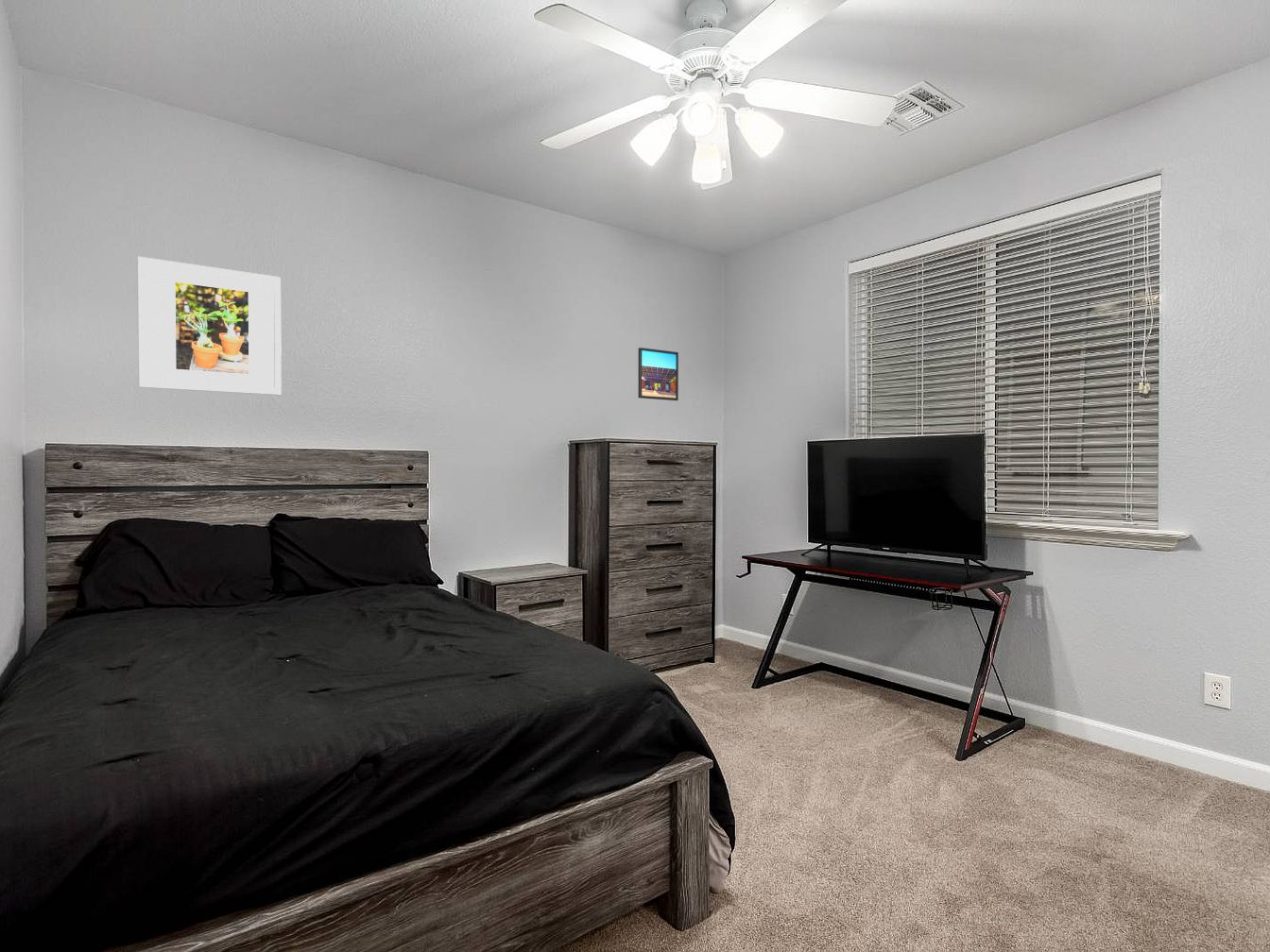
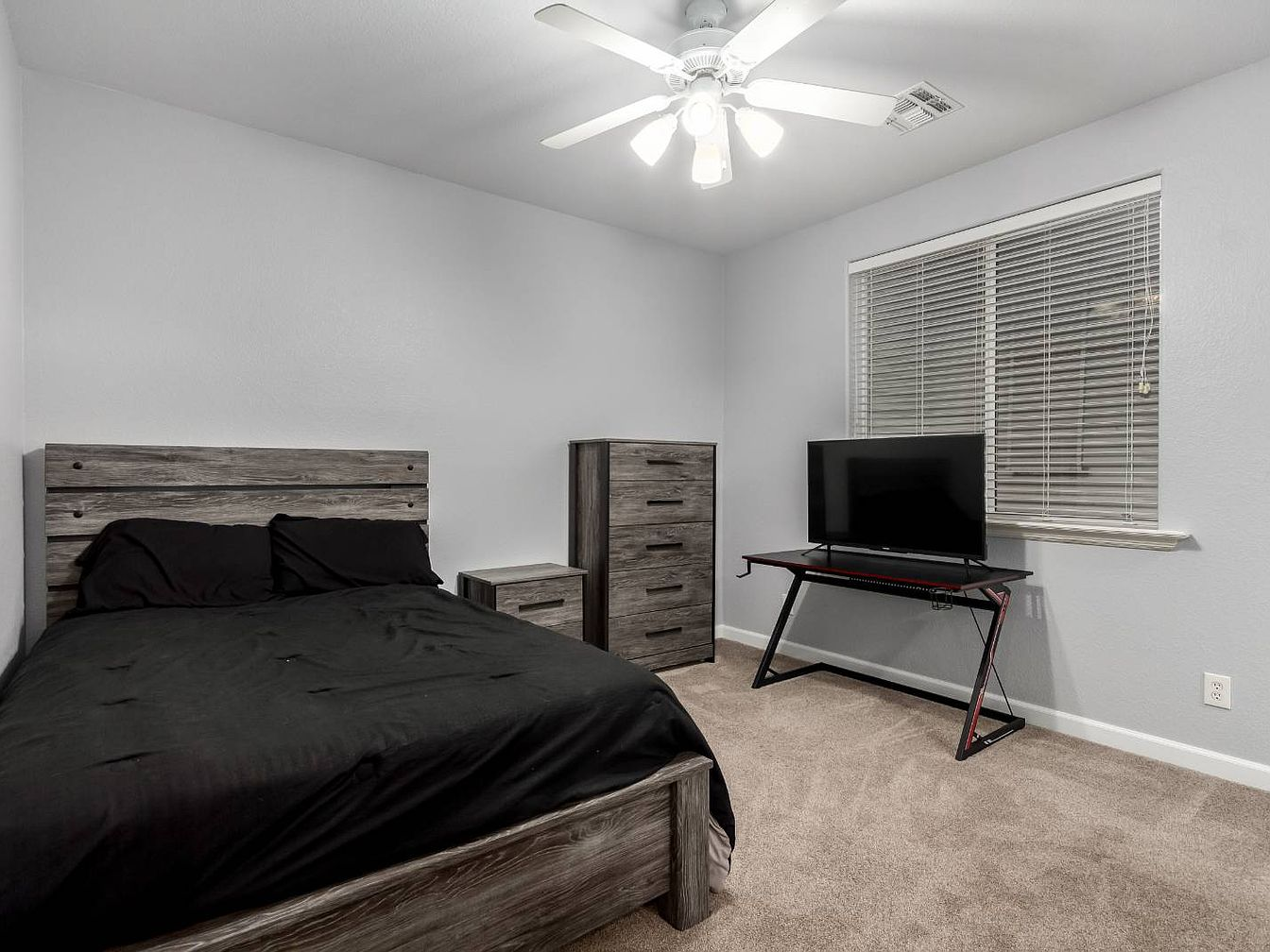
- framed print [136,256,283,396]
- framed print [637,347,679,401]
